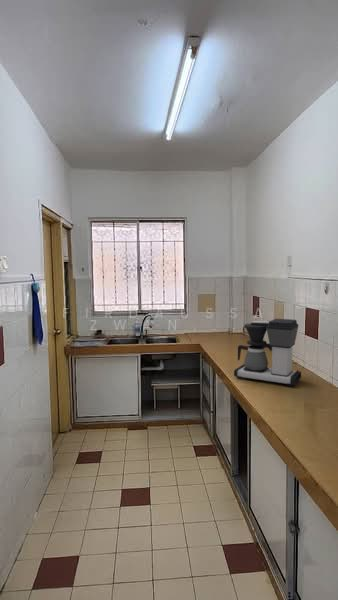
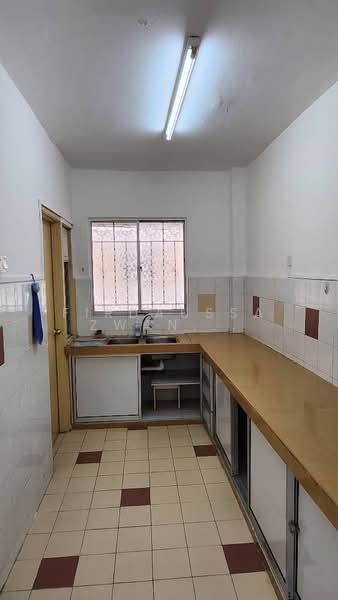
- coffee maker [233,318,302,388]
